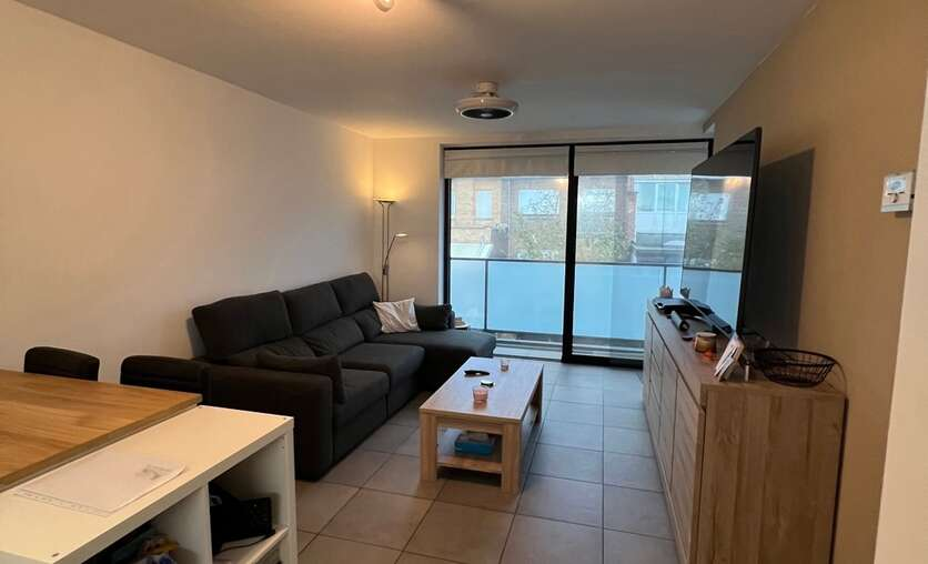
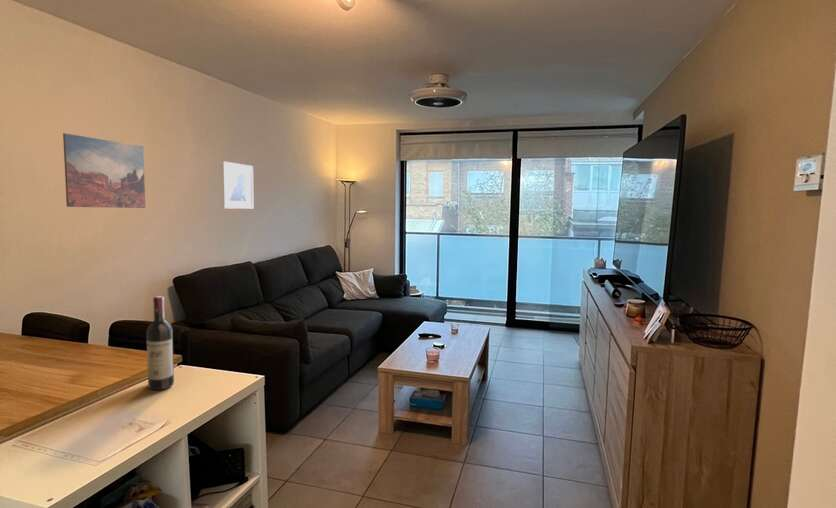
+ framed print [220,160,254,210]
+ wine bottle [145,295,175,391]
+ wall art [62,132,146,209]
